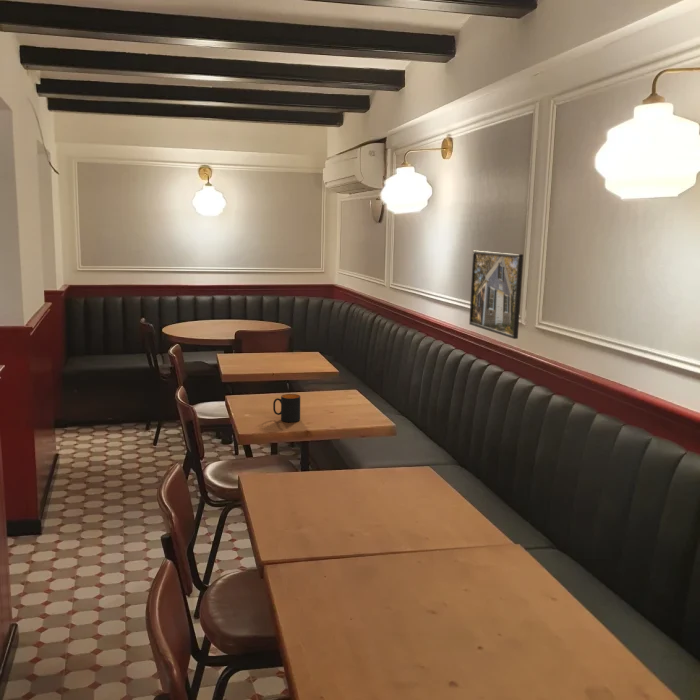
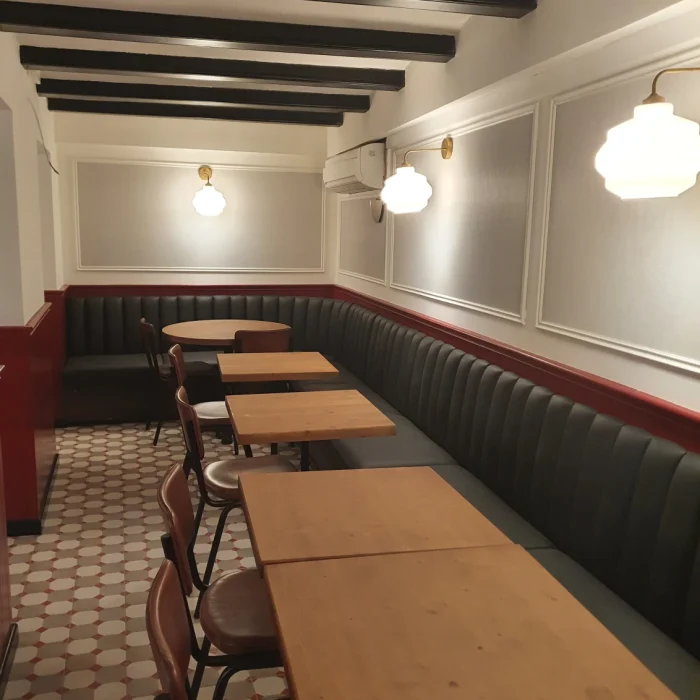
- mug [272,393,301,423]
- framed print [468,249,524,340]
